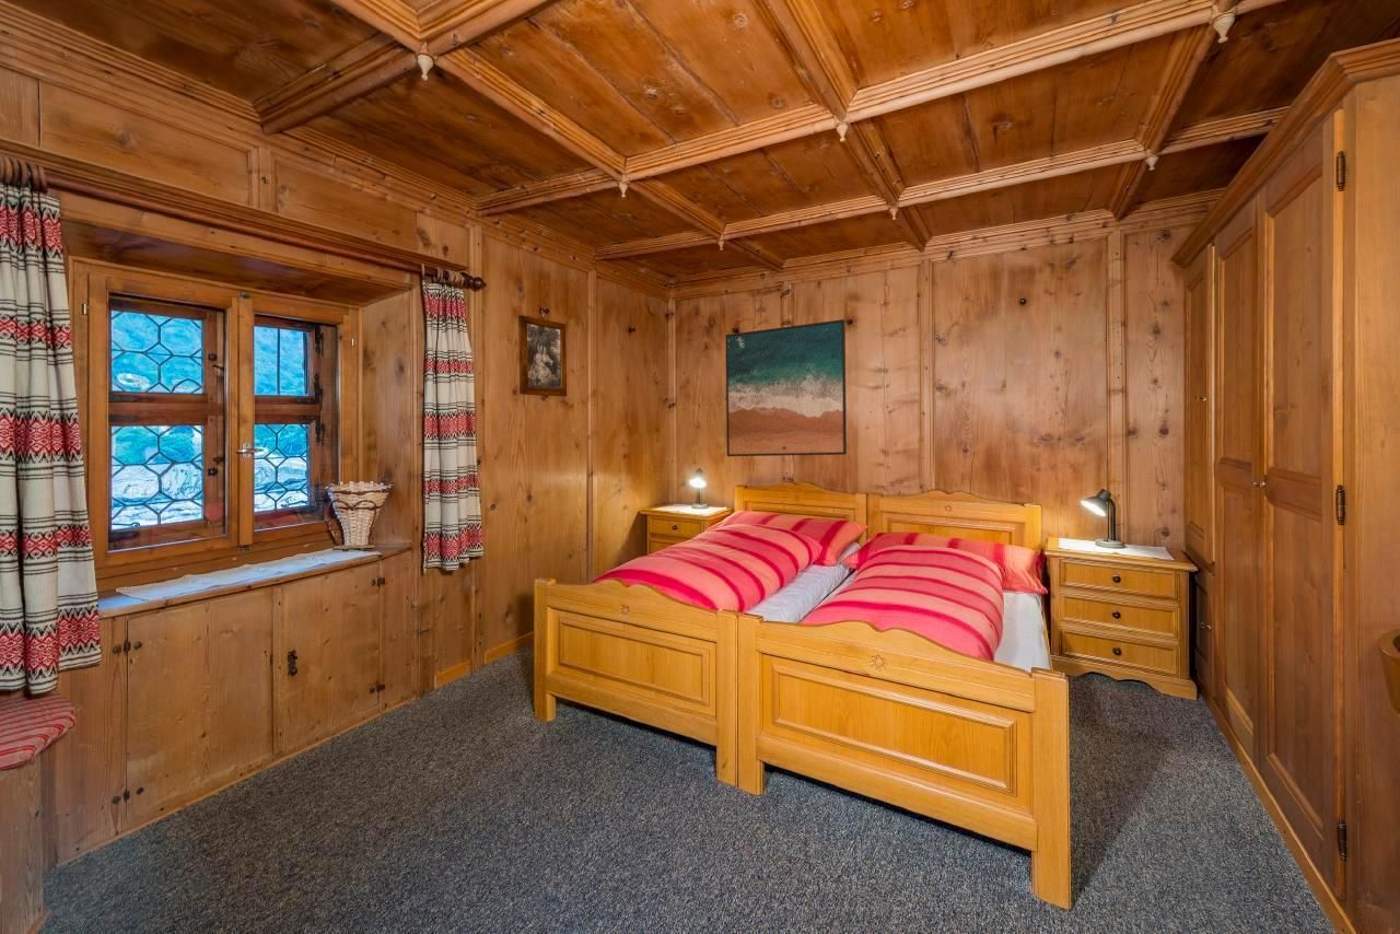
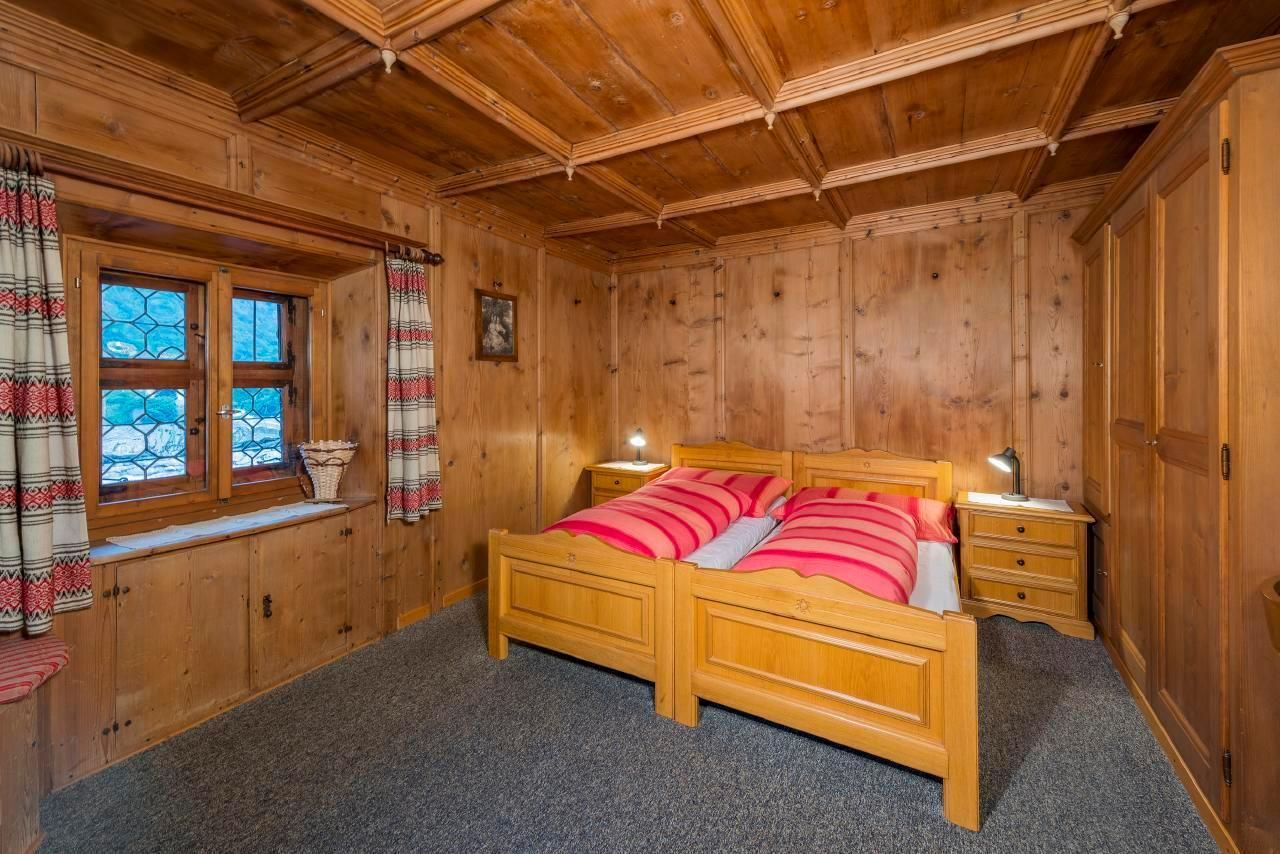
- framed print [725,318,848,457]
